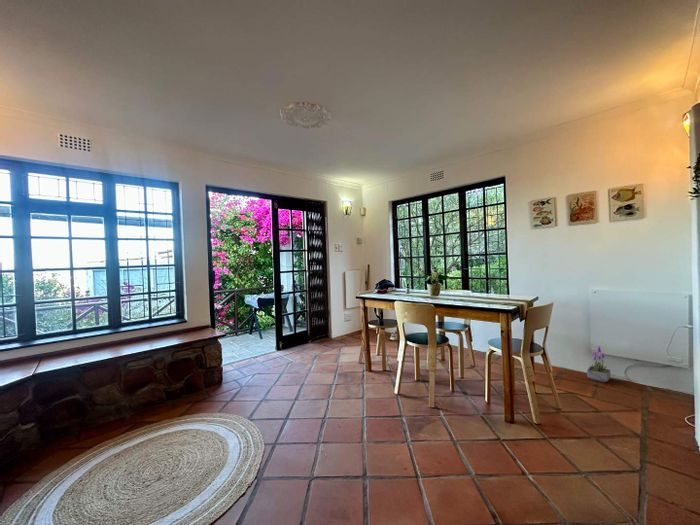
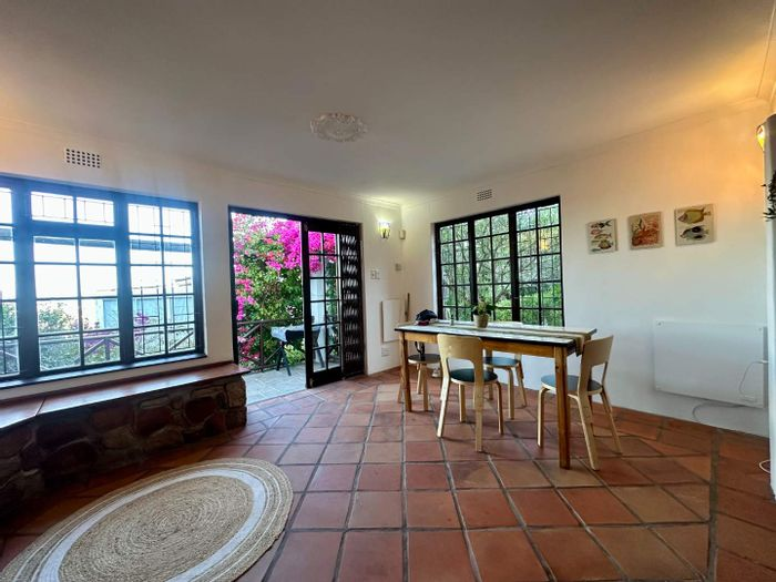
- potted plant [586,343,611,383]
